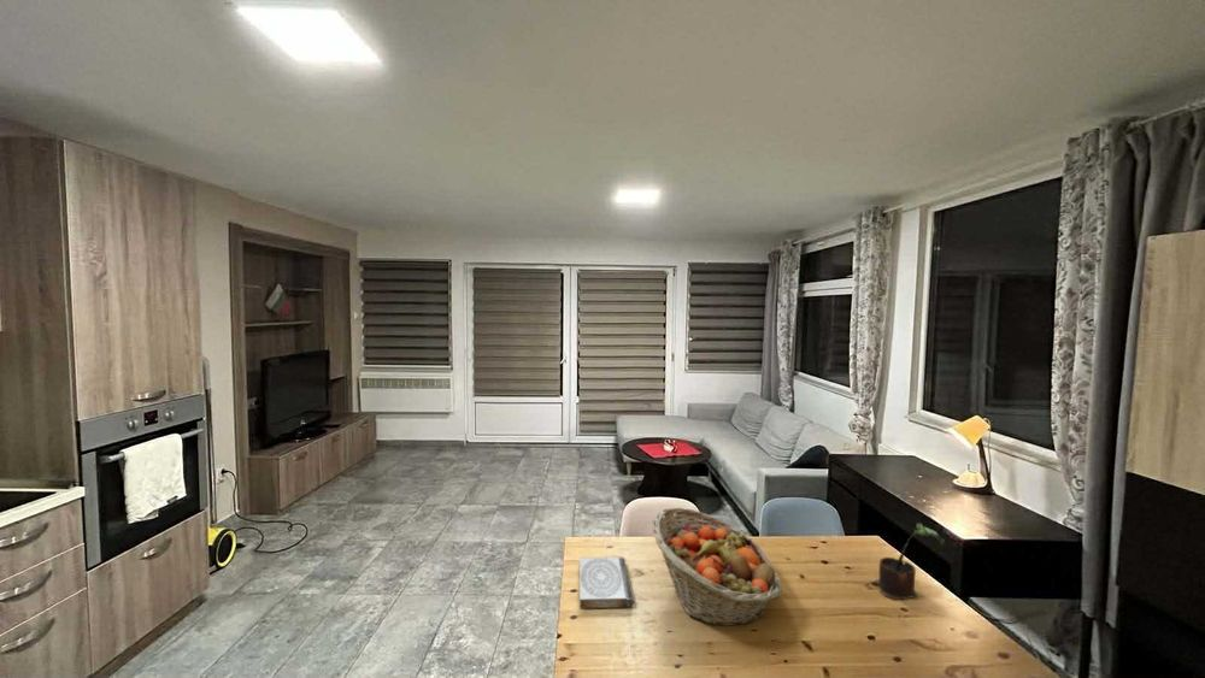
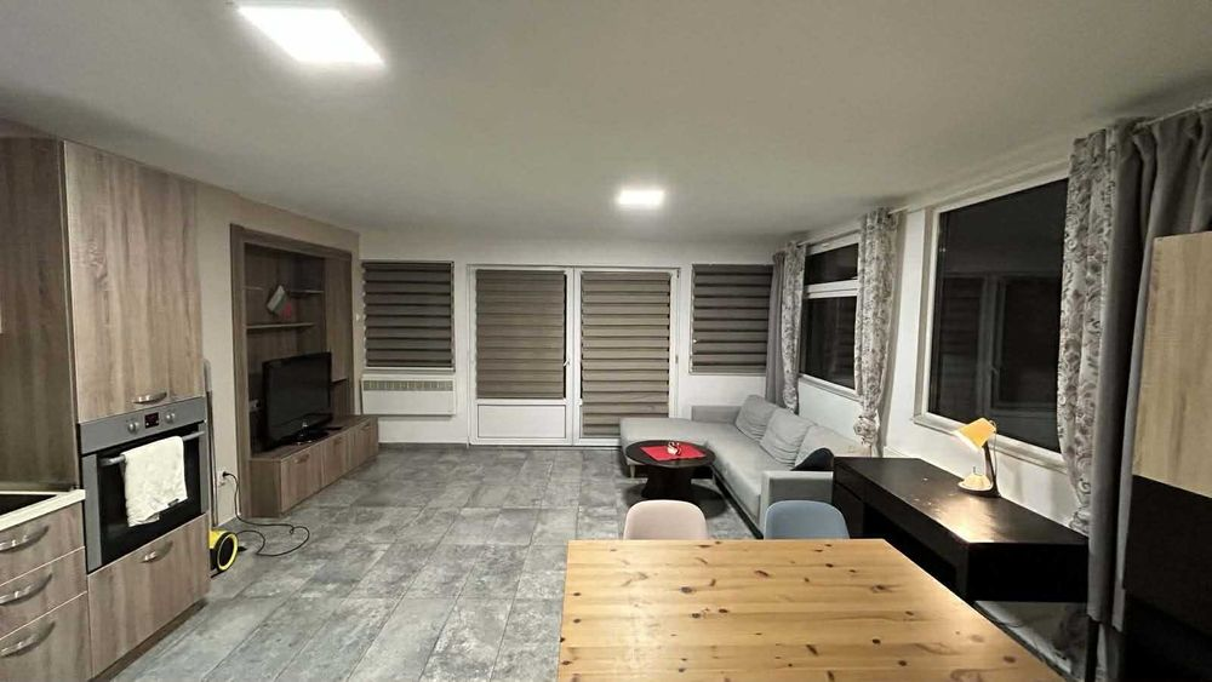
- book [578,556,634,609]
- fruit basket [652,507,783,626]
- potted plant [874,521,945,601]
